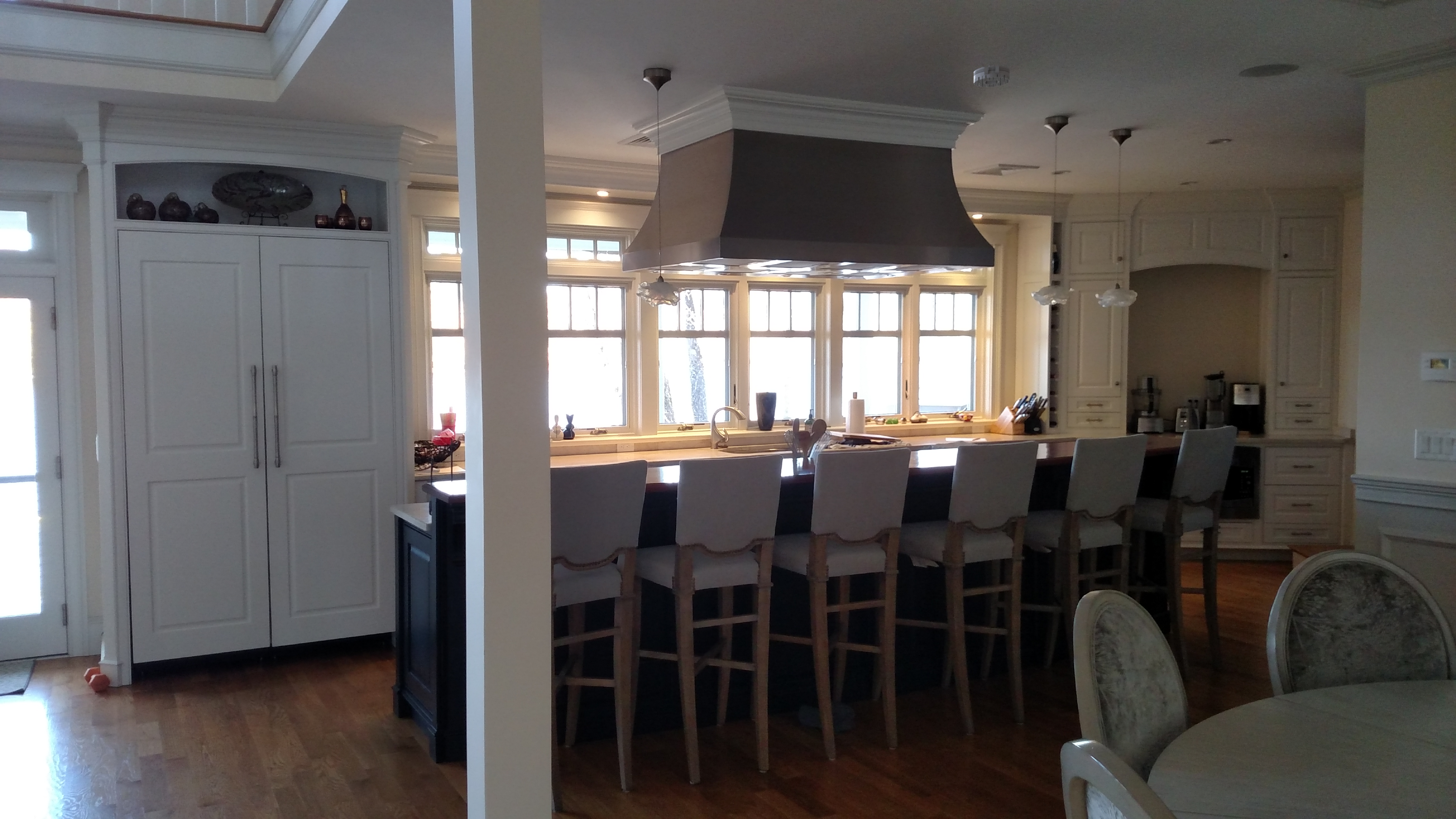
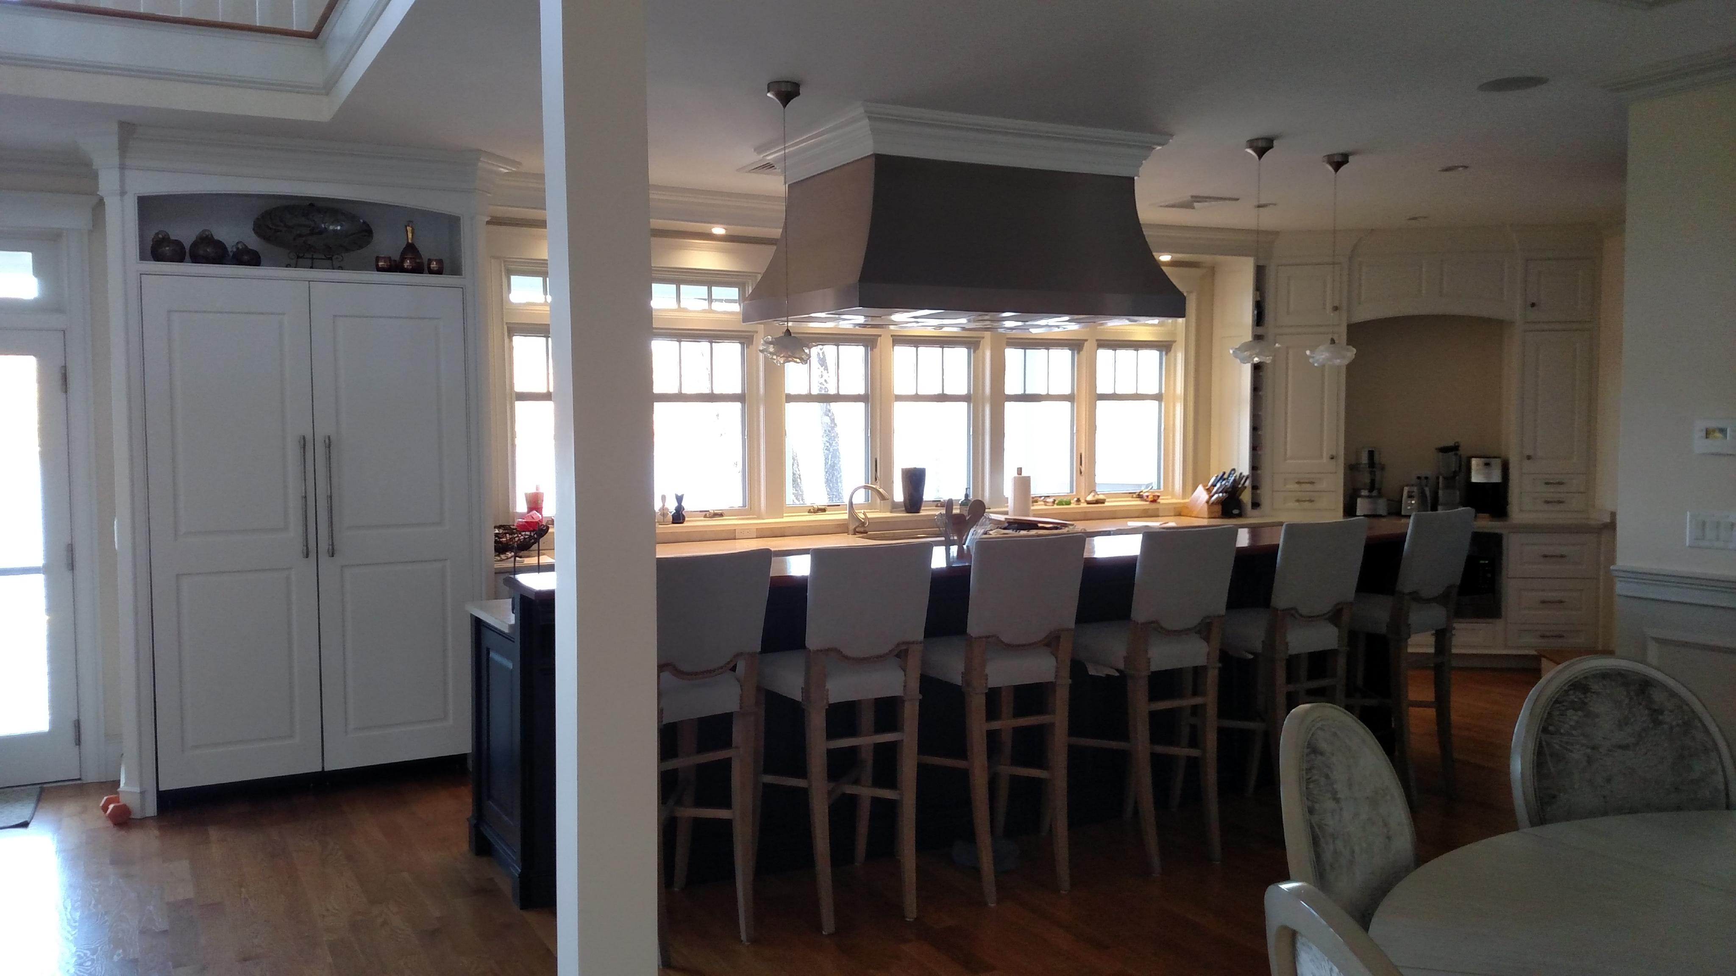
- smoke detector [973,65,1010,88]
